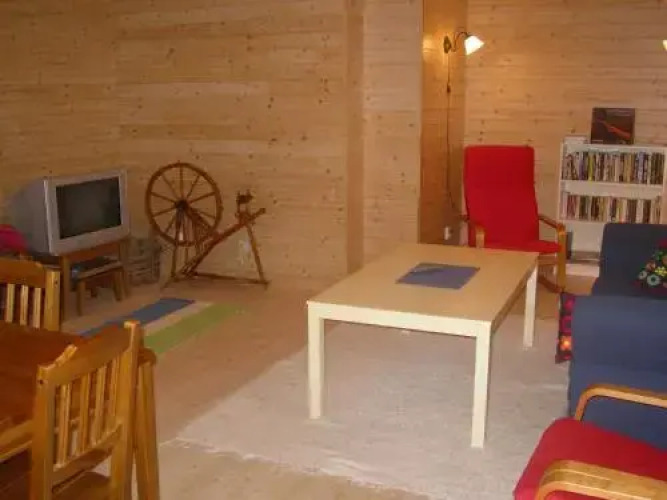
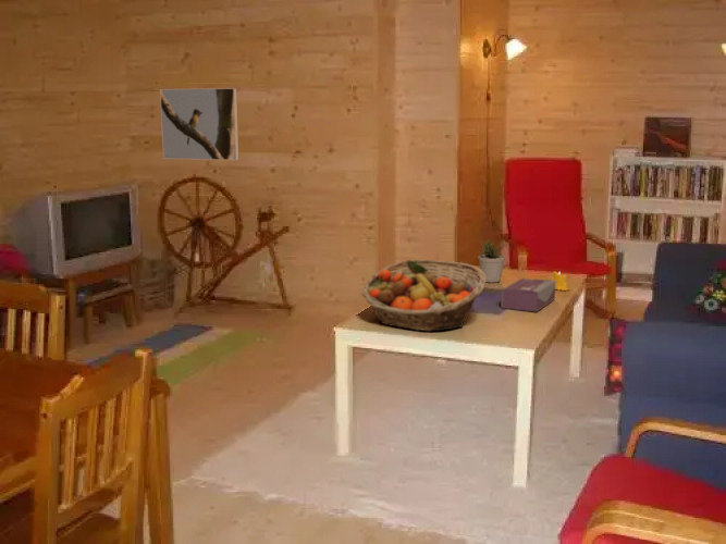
+ tissue box [500,277,556,313]
+ potted plant [477,238,506,284]
+ fruit basket [360,259,487,332]
+ candle [551,270,570,292]
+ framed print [159,87,239,161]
